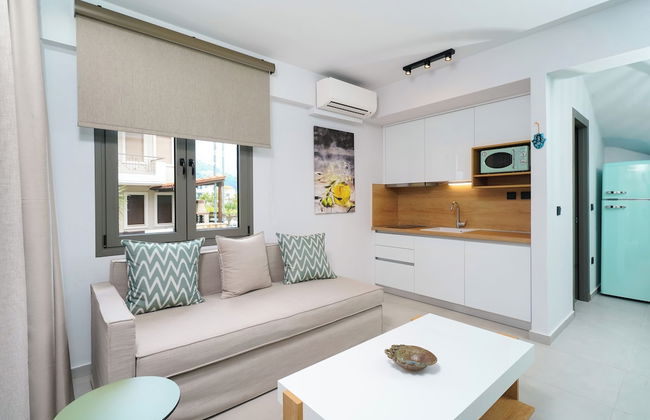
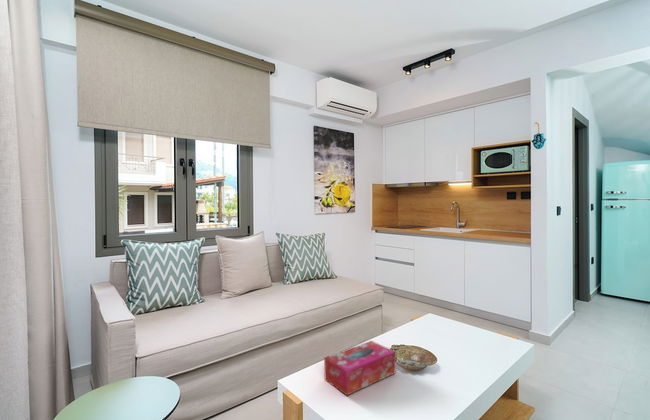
+ tissue box [323,340,396,396]
